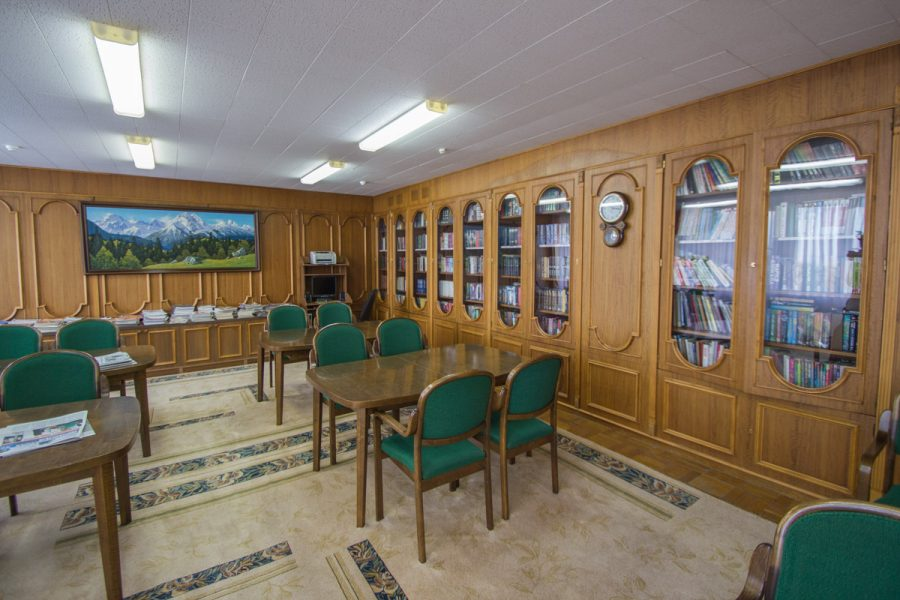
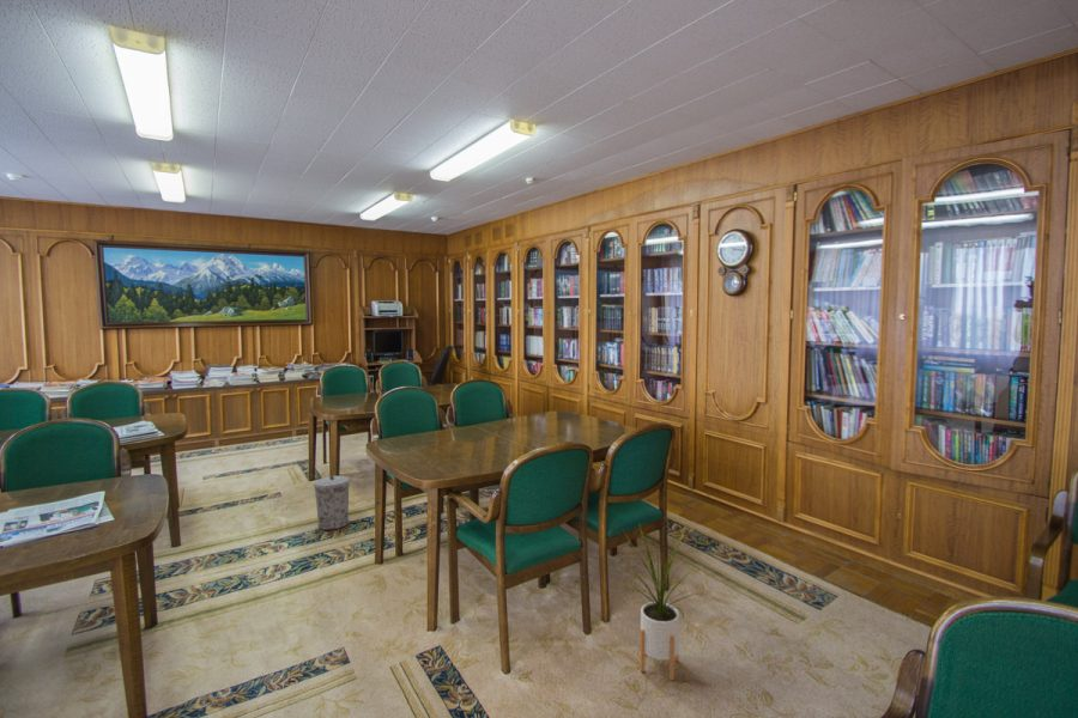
+ trash can [313,475,351,531]
+ house plant [622,522,702,681]
